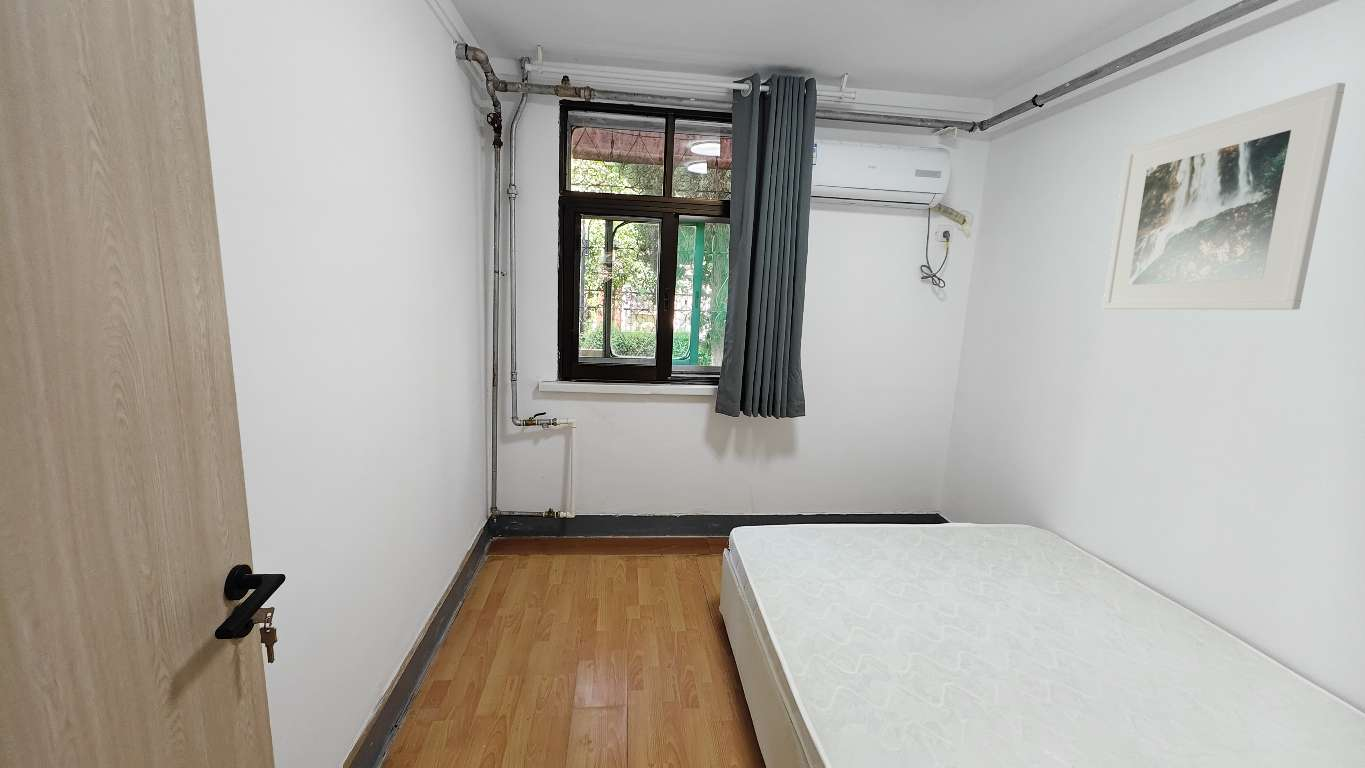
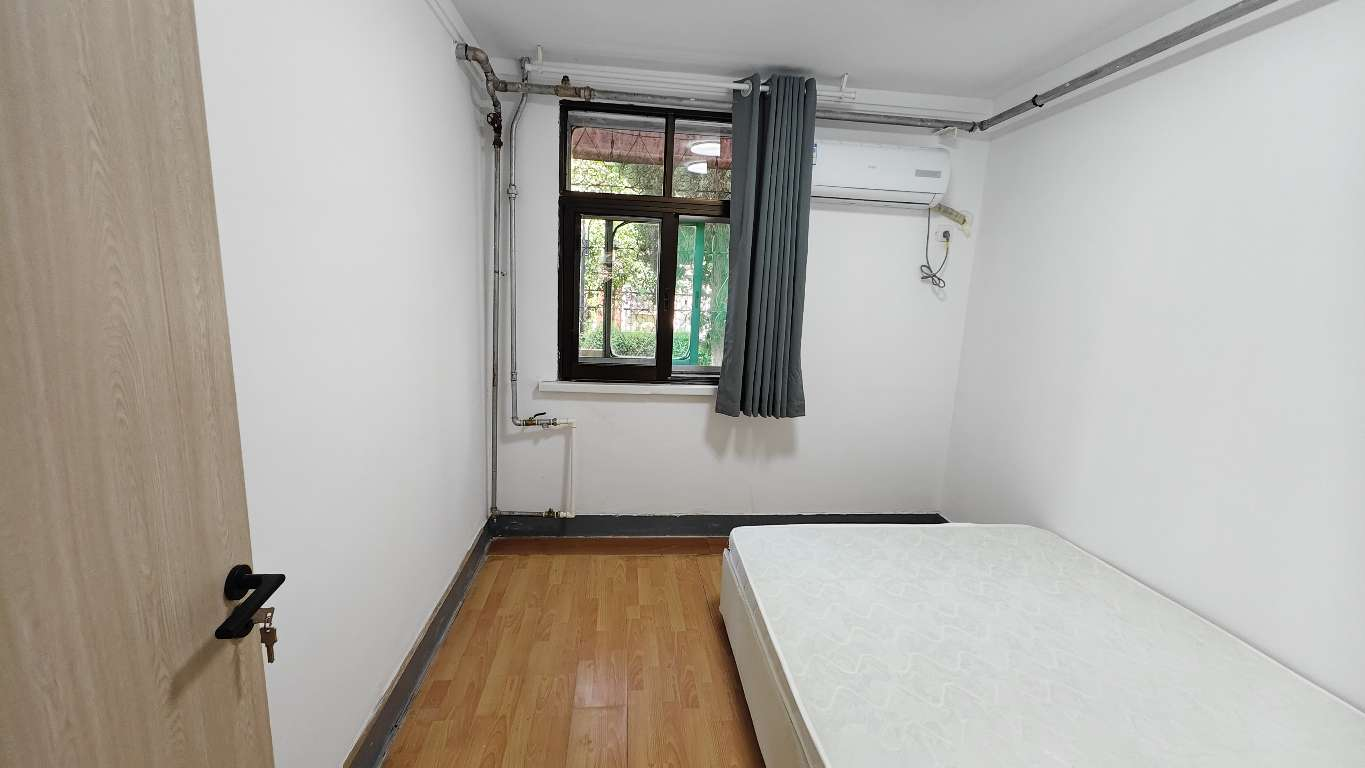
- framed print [1102,82,1346,311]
